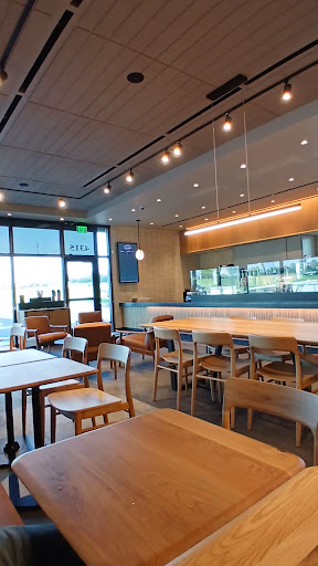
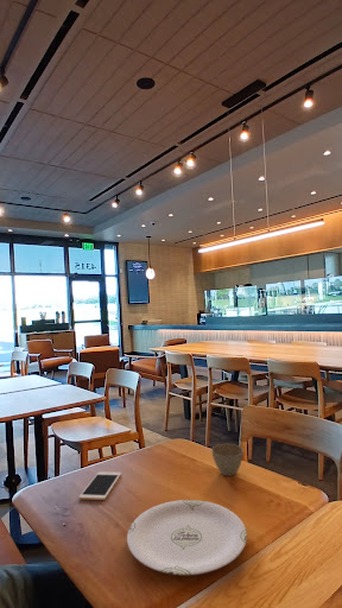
+ cell phone [78,470,122,501]
+ flower pot [210,443,245,477]
+ plate [126,499,248,576]
